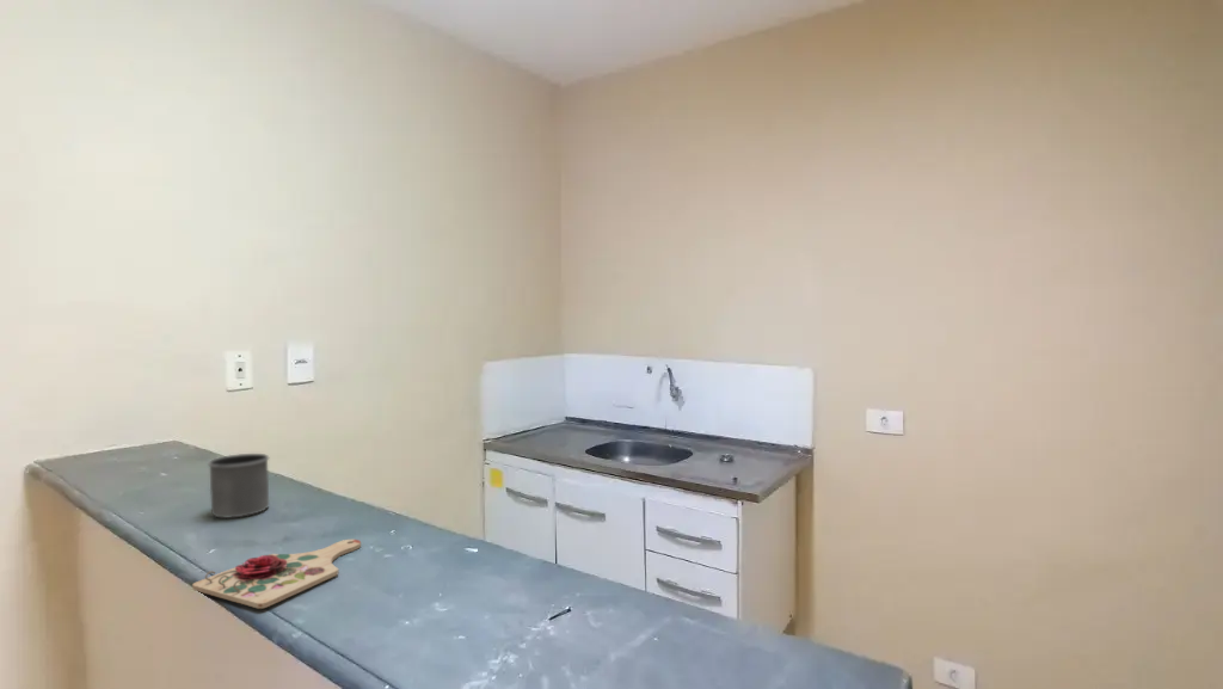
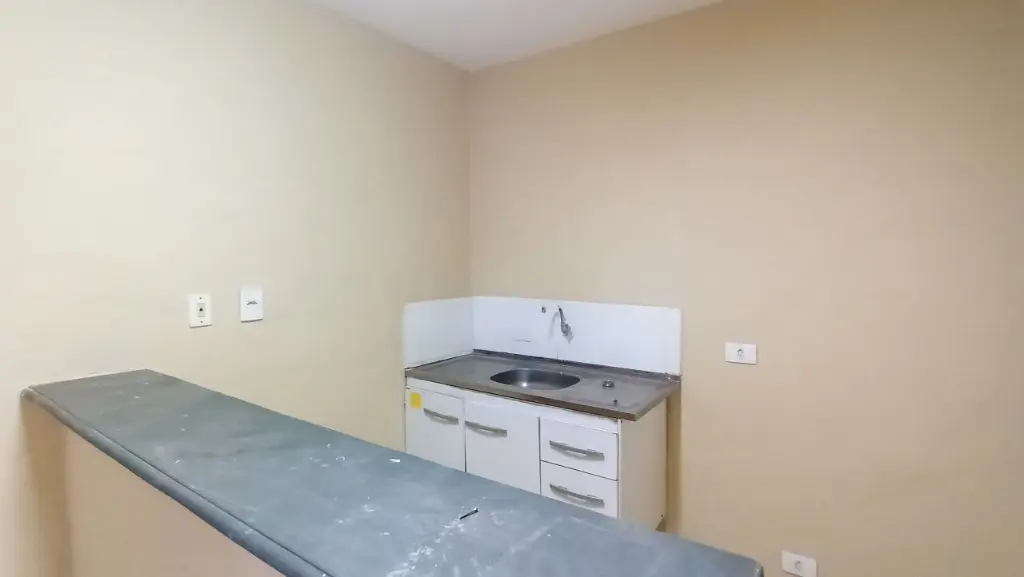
- mug [207,453,270,518]
- cutting board [191,539,362,610]
